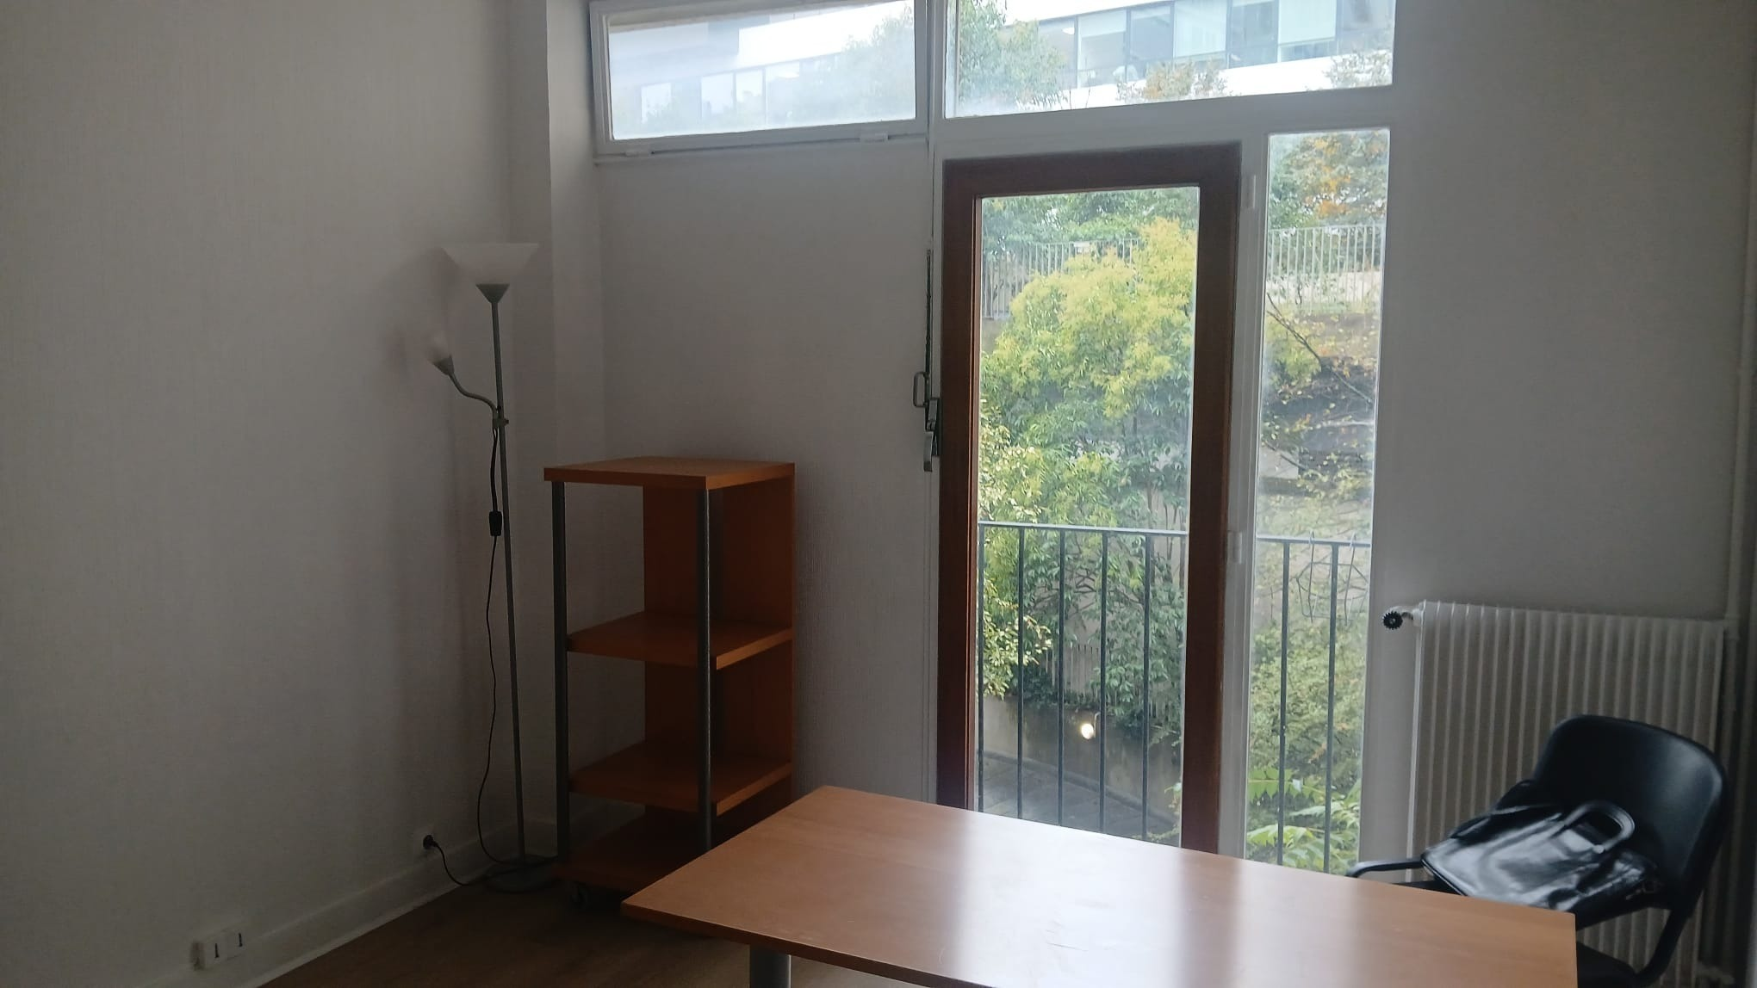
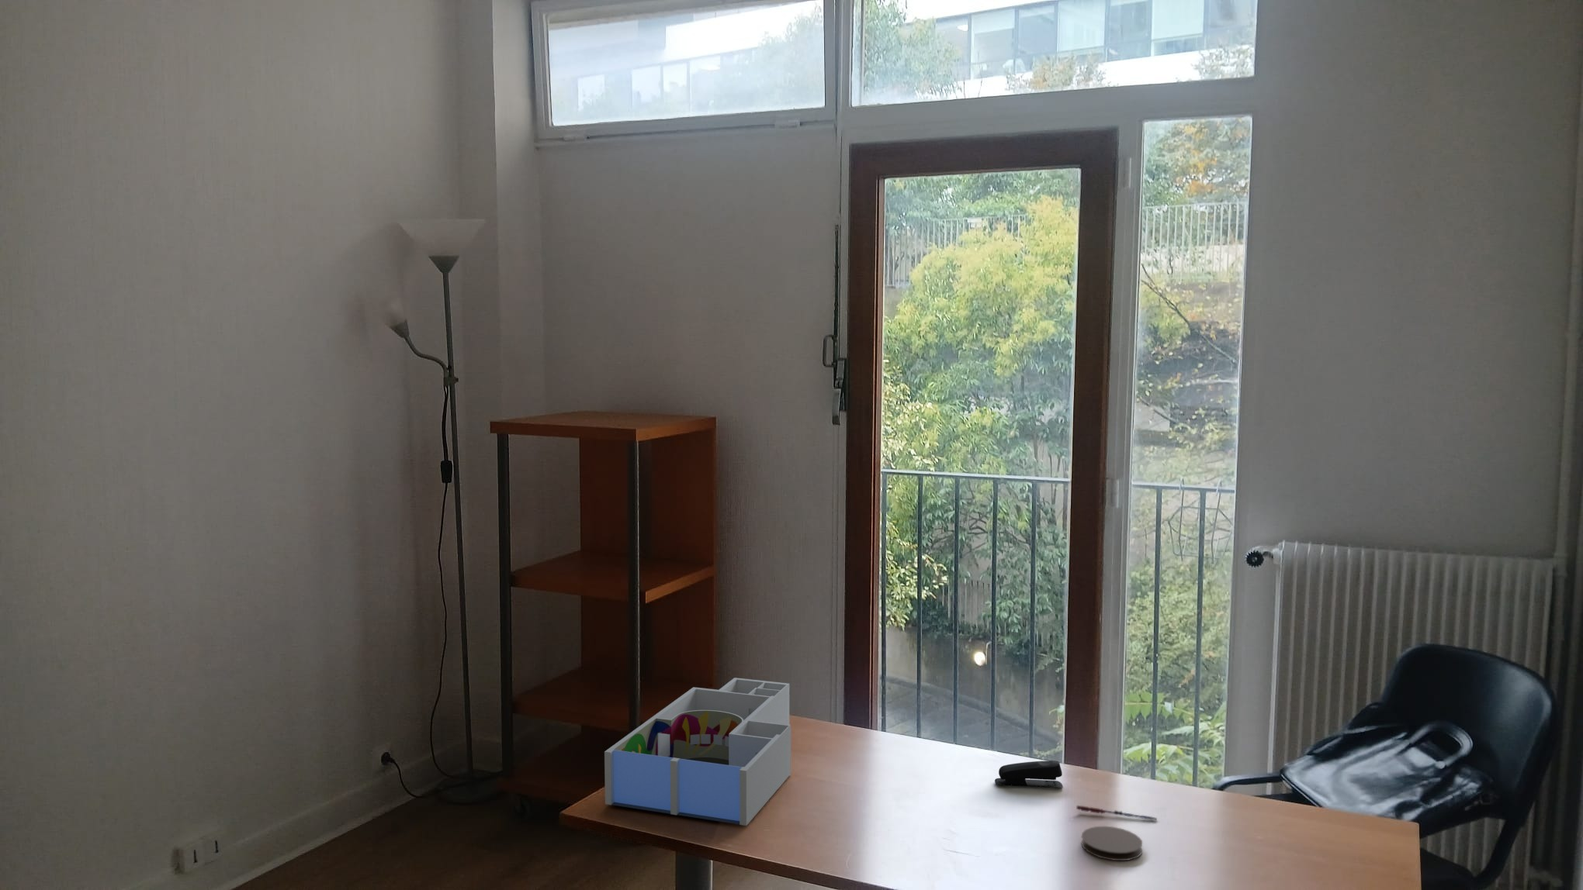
+ desk organizer [603,677,791,827]
+ pen [1075,805,1158,822]
+ stapler [994,760,1064,789]
+ coaster [1081,826,1143,862]
